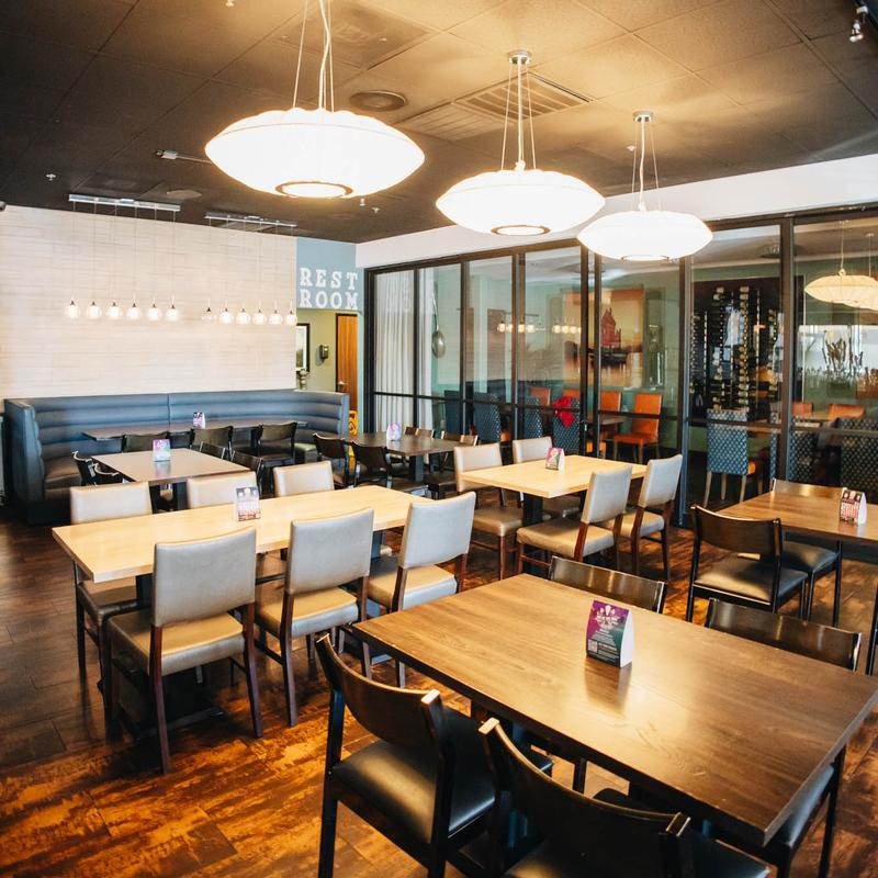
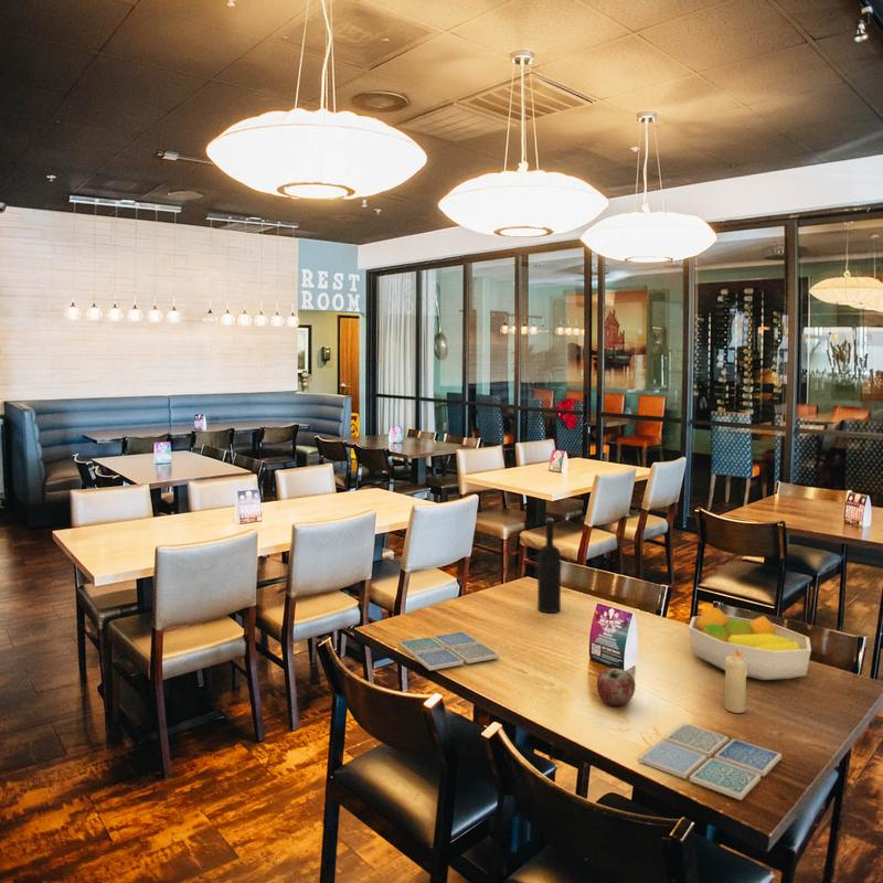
+ wine bottle [536,519,562,614]
+ apple [596,668,637,706]
+ drink coaster [638,722,783,801]
+ drink coaster [397,630,501,672]
+ fruit bowl [688,606,812,681]
+ candle [724,649,747,714]
